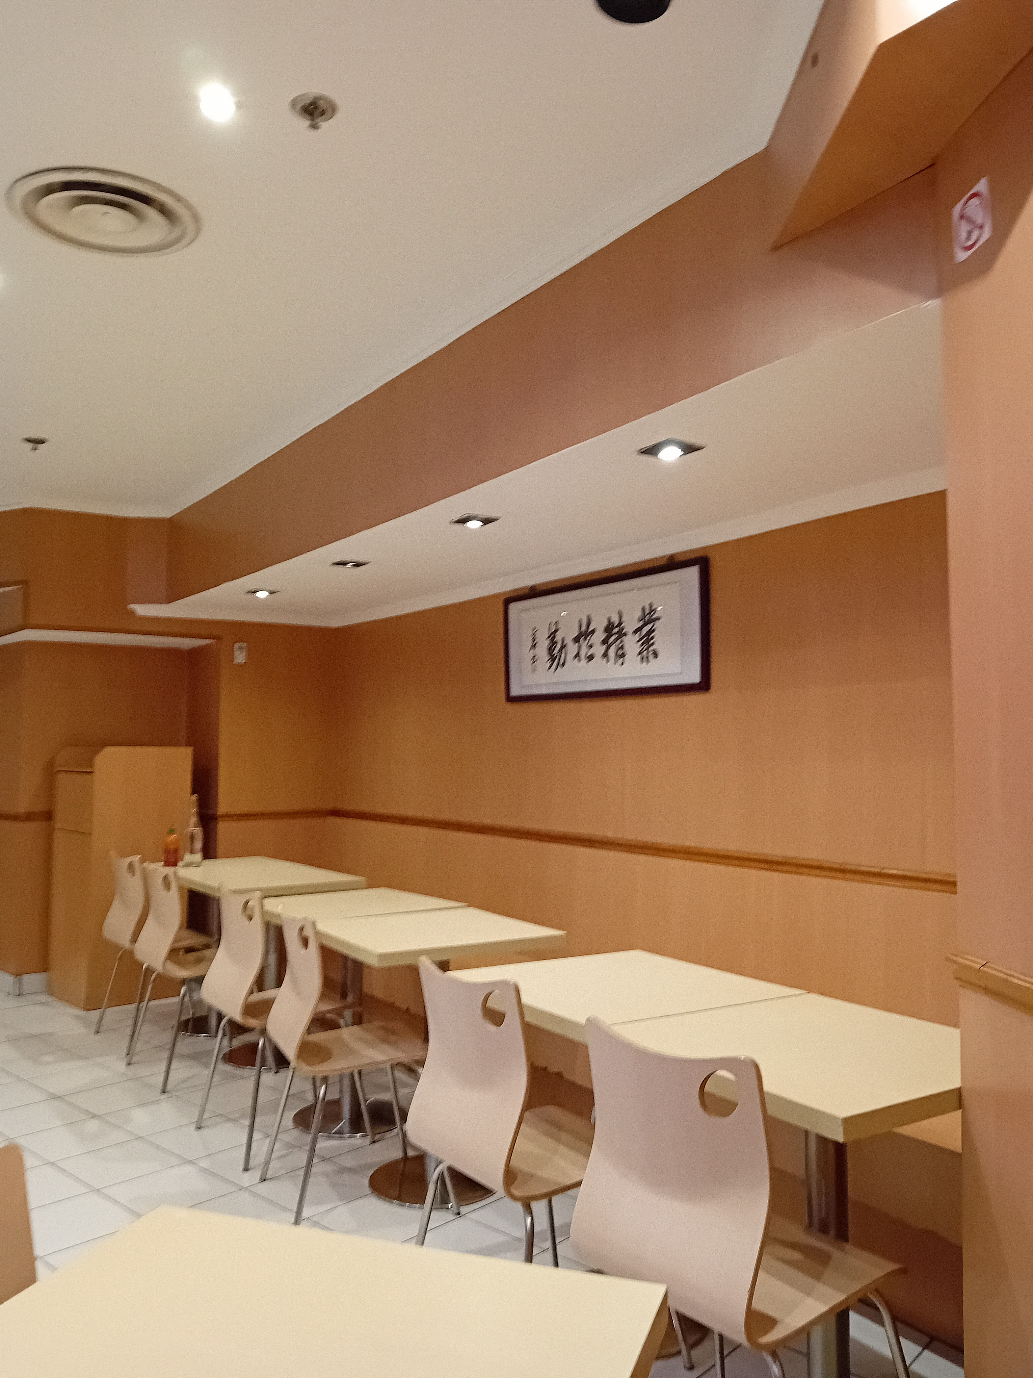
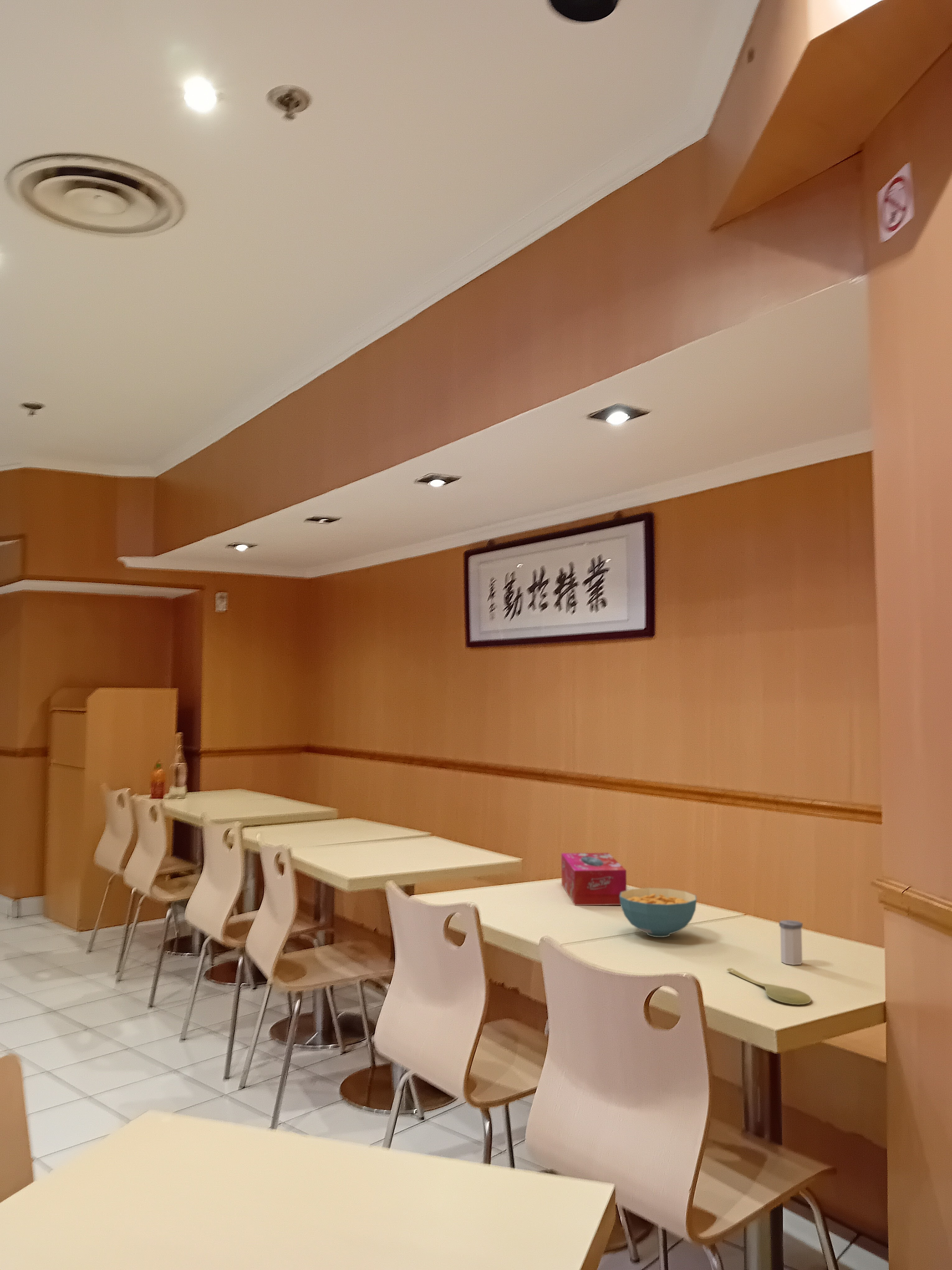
+ spoon [726,968,811,1005]
+ salt shaker [779,920,803,965]
+ tissue box [561,853,627,906]
+ cereal bowl [619,887,697,938]
